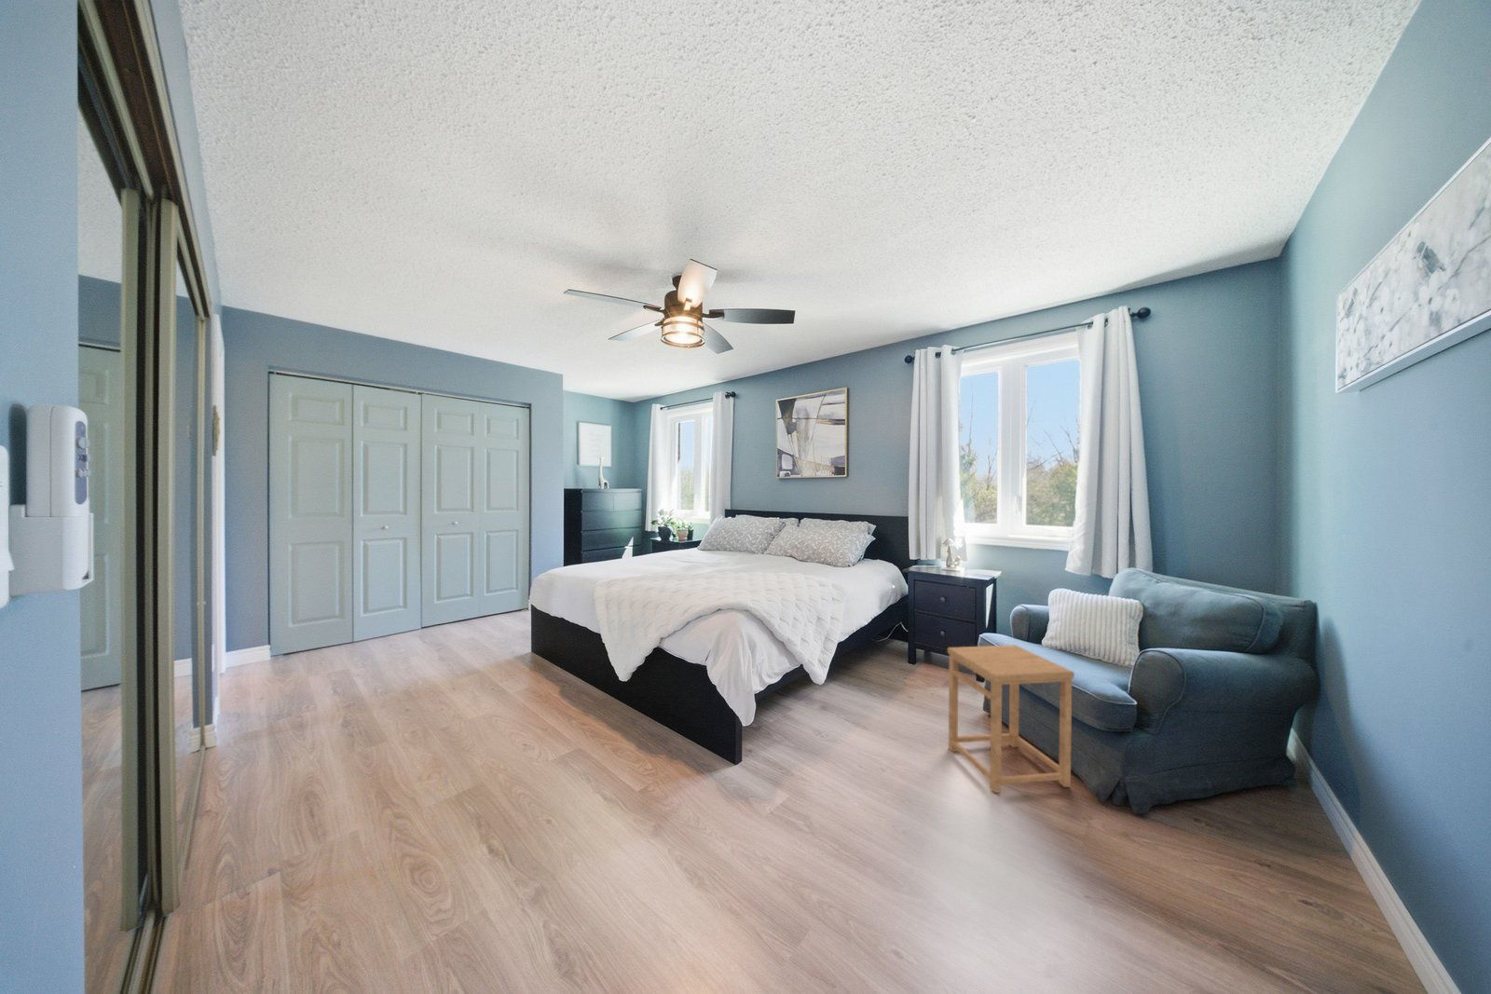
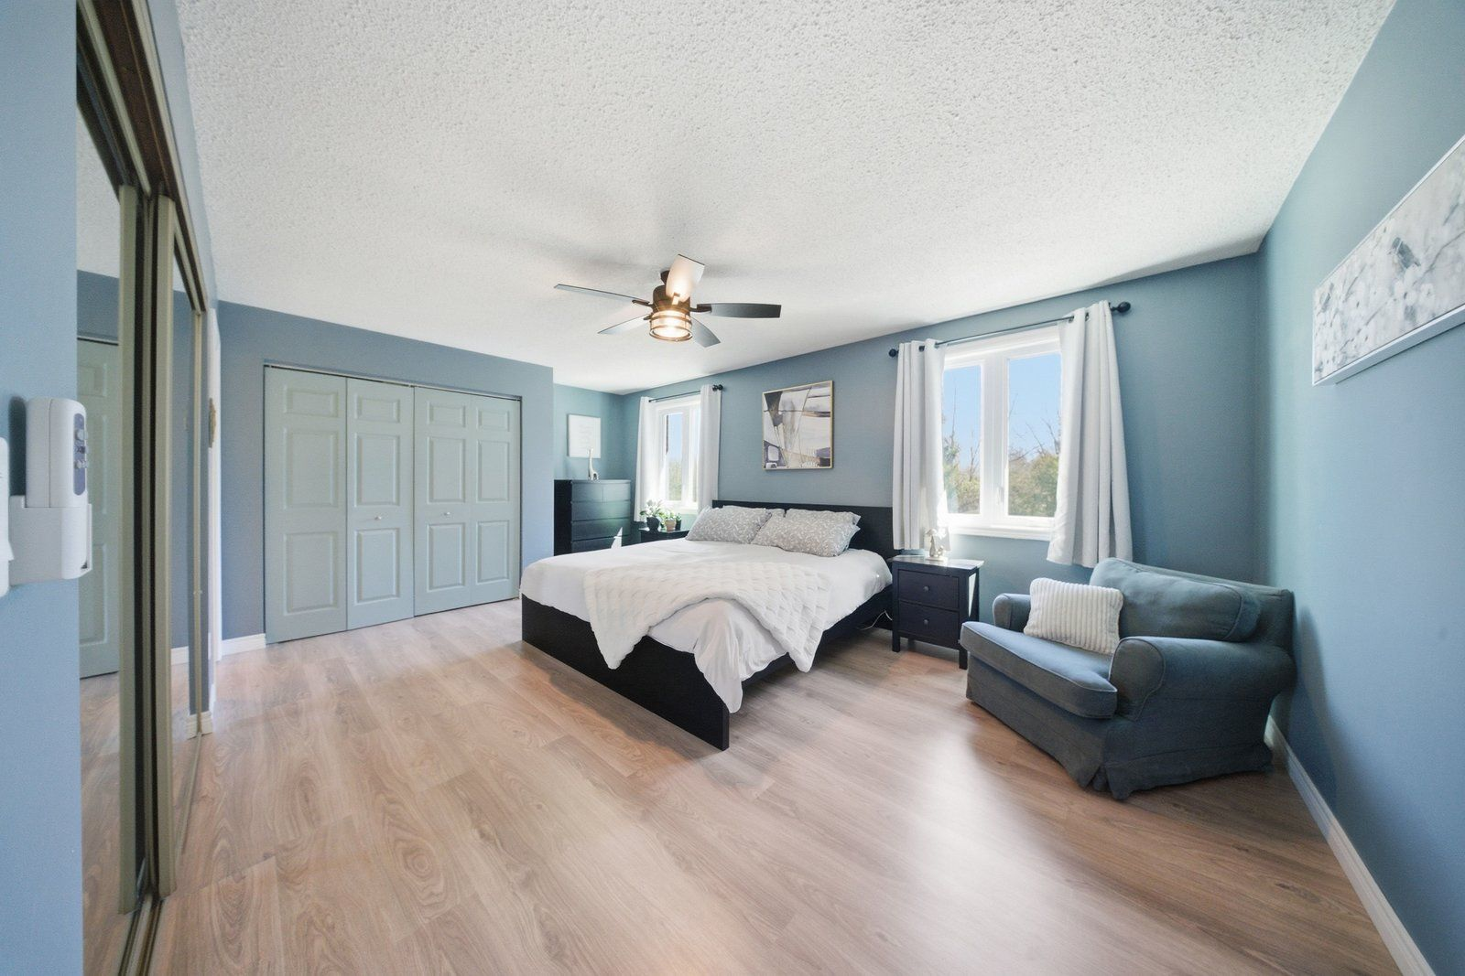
- side table [946,643,1075,793]
